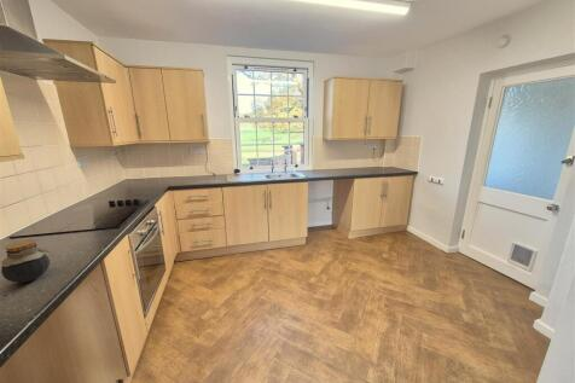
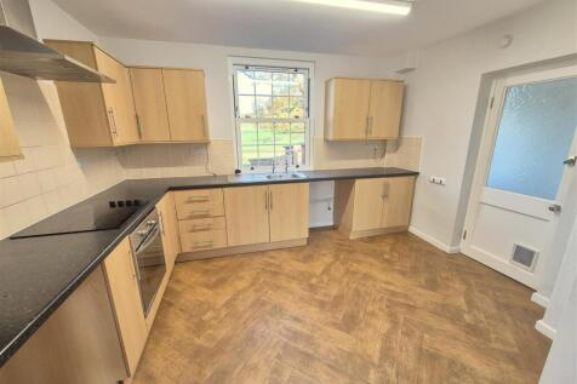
- jar [0,238,51,284]
